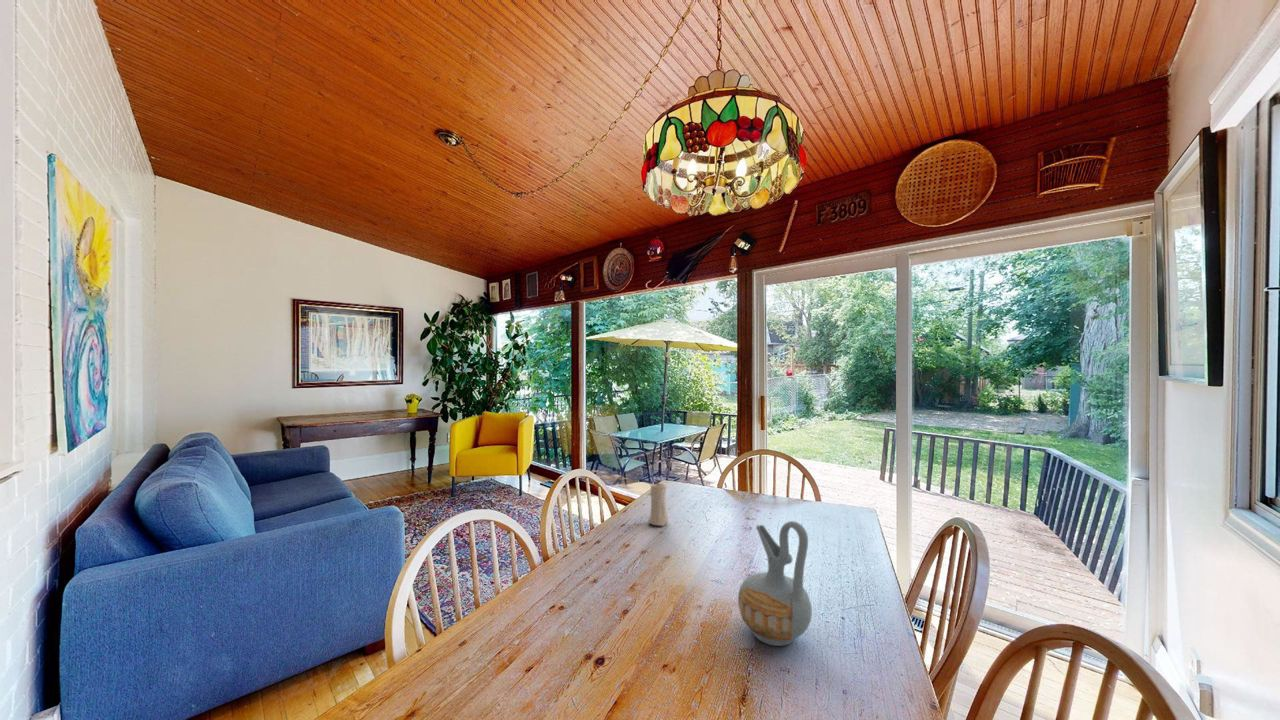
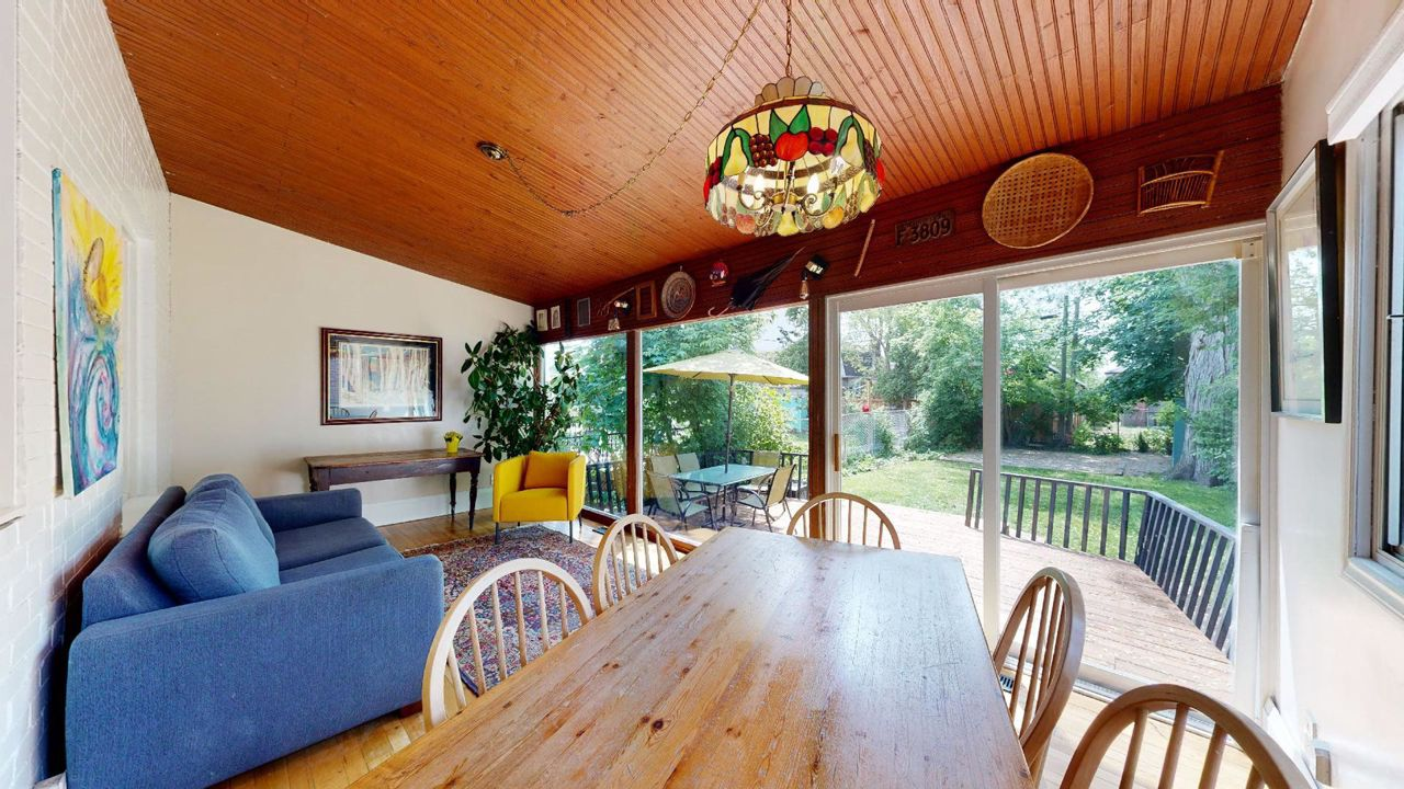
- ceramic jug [737,520,813,647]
- candle [647,480,669,527]
